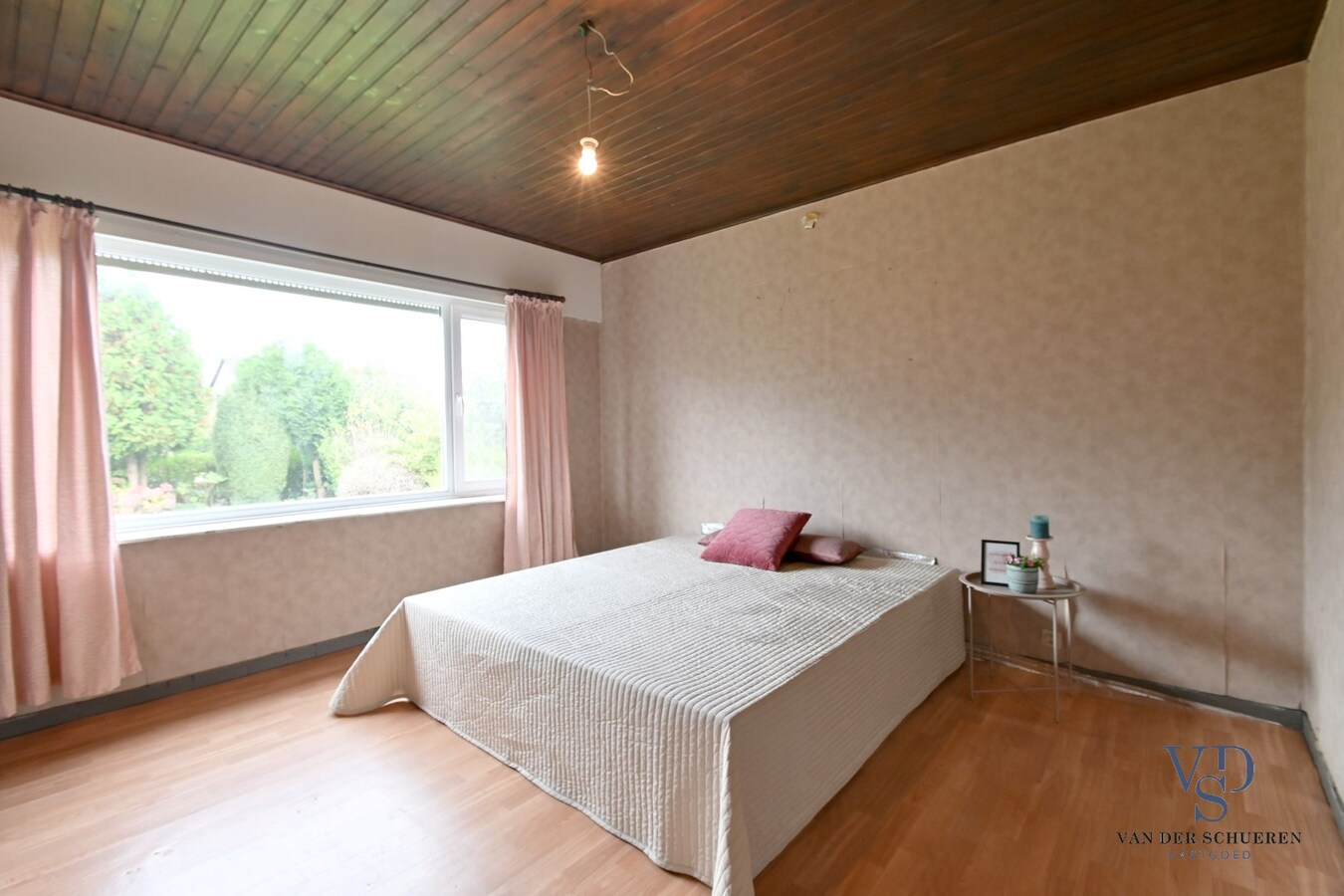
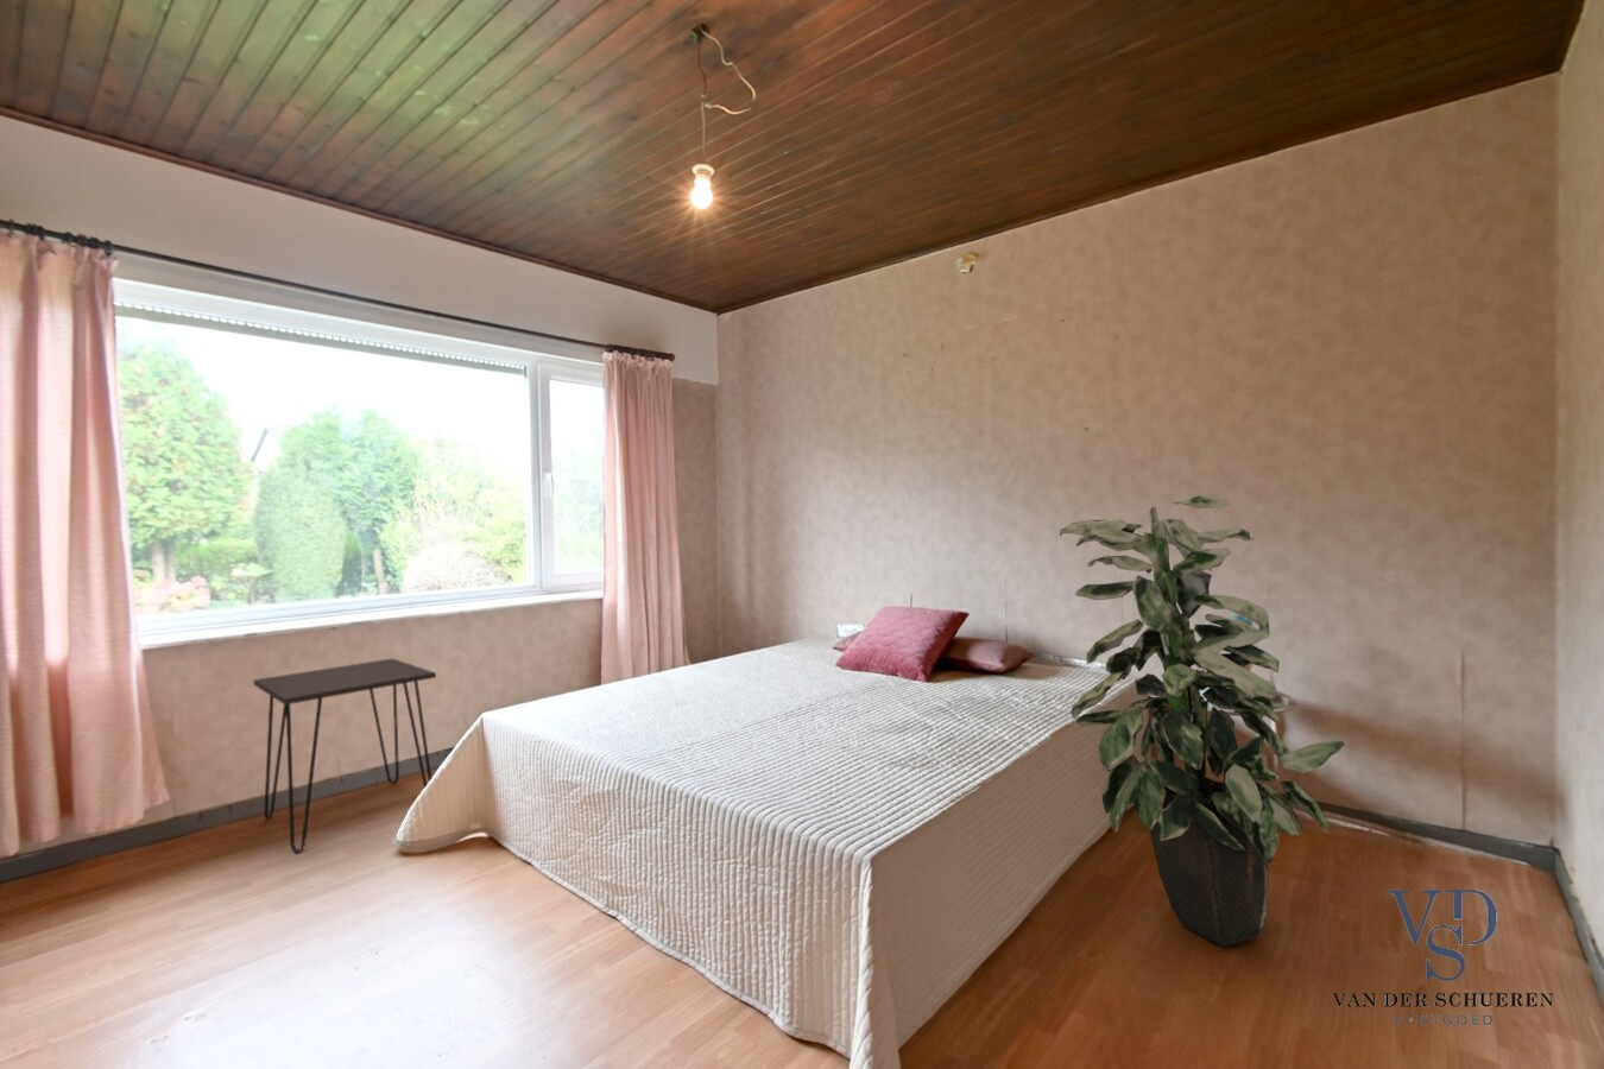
+ indoor plant [1059,494,1345,946]
+ desk [252,657,437,854]
